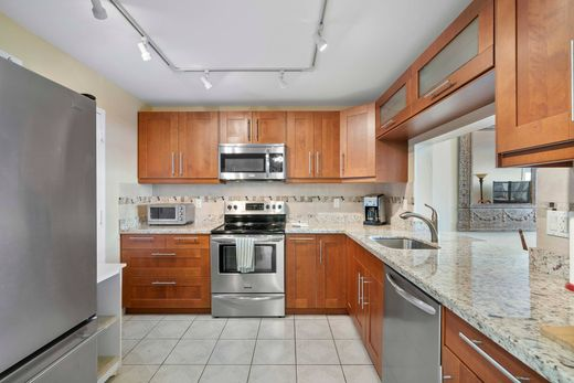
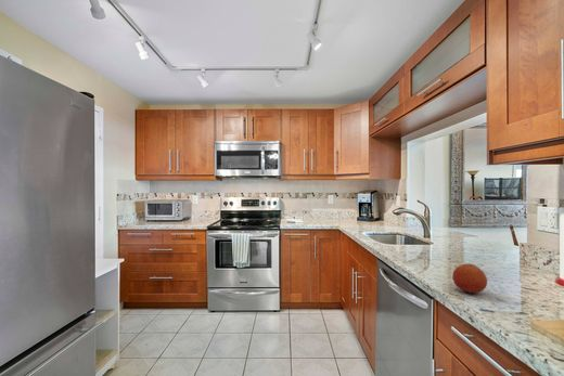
+ fruit [451,262,488,294]
